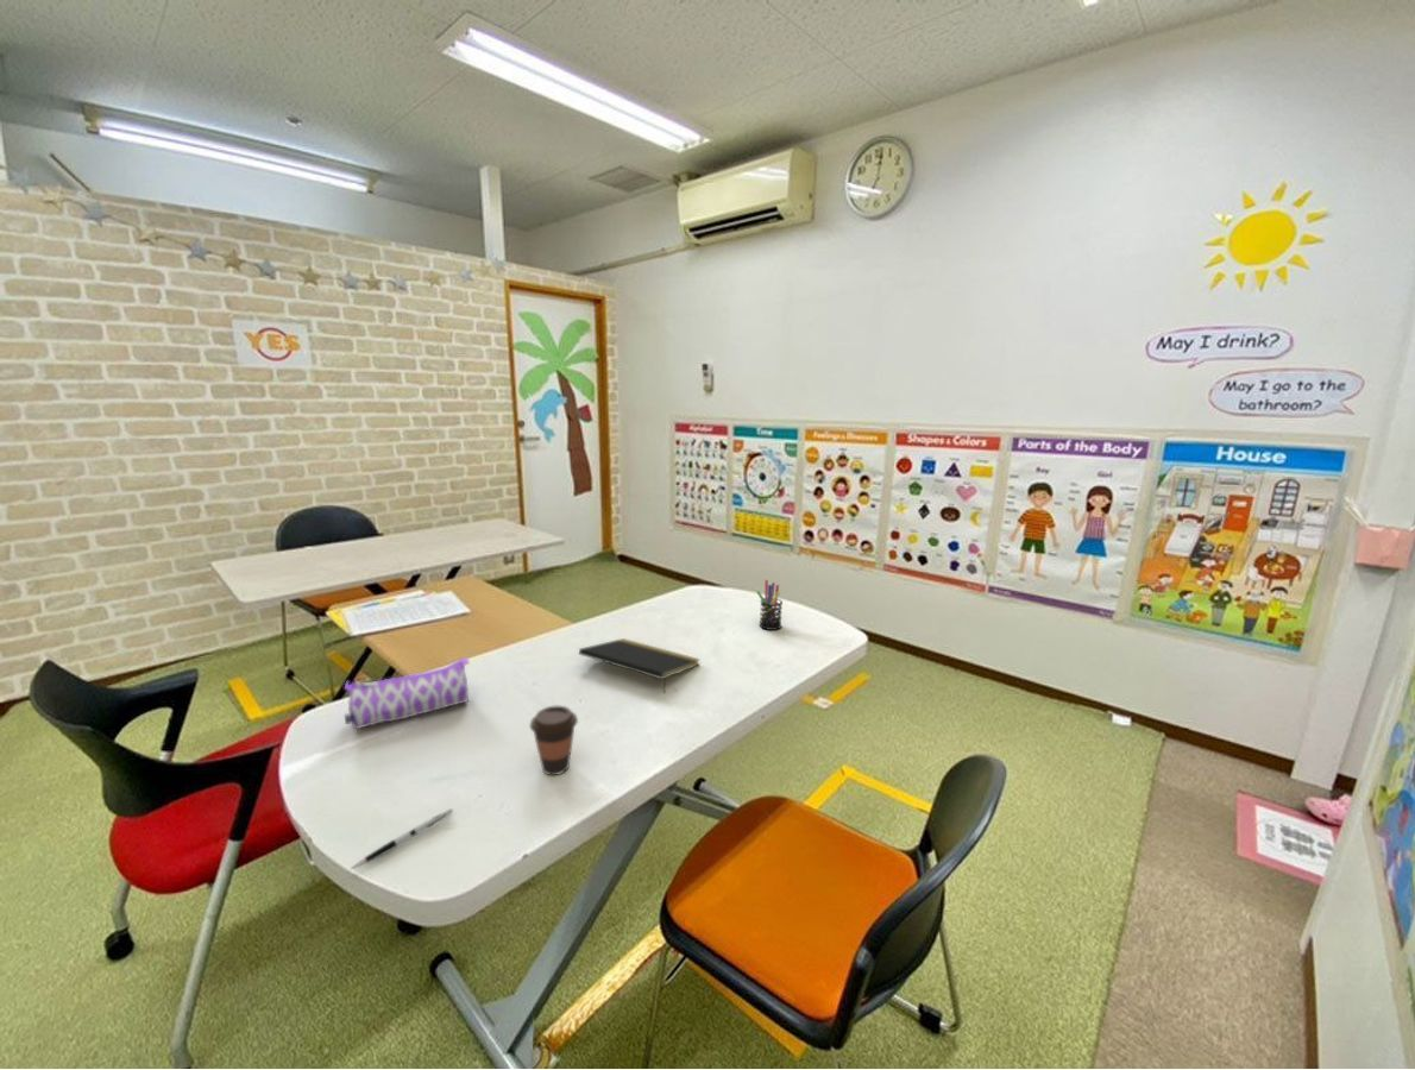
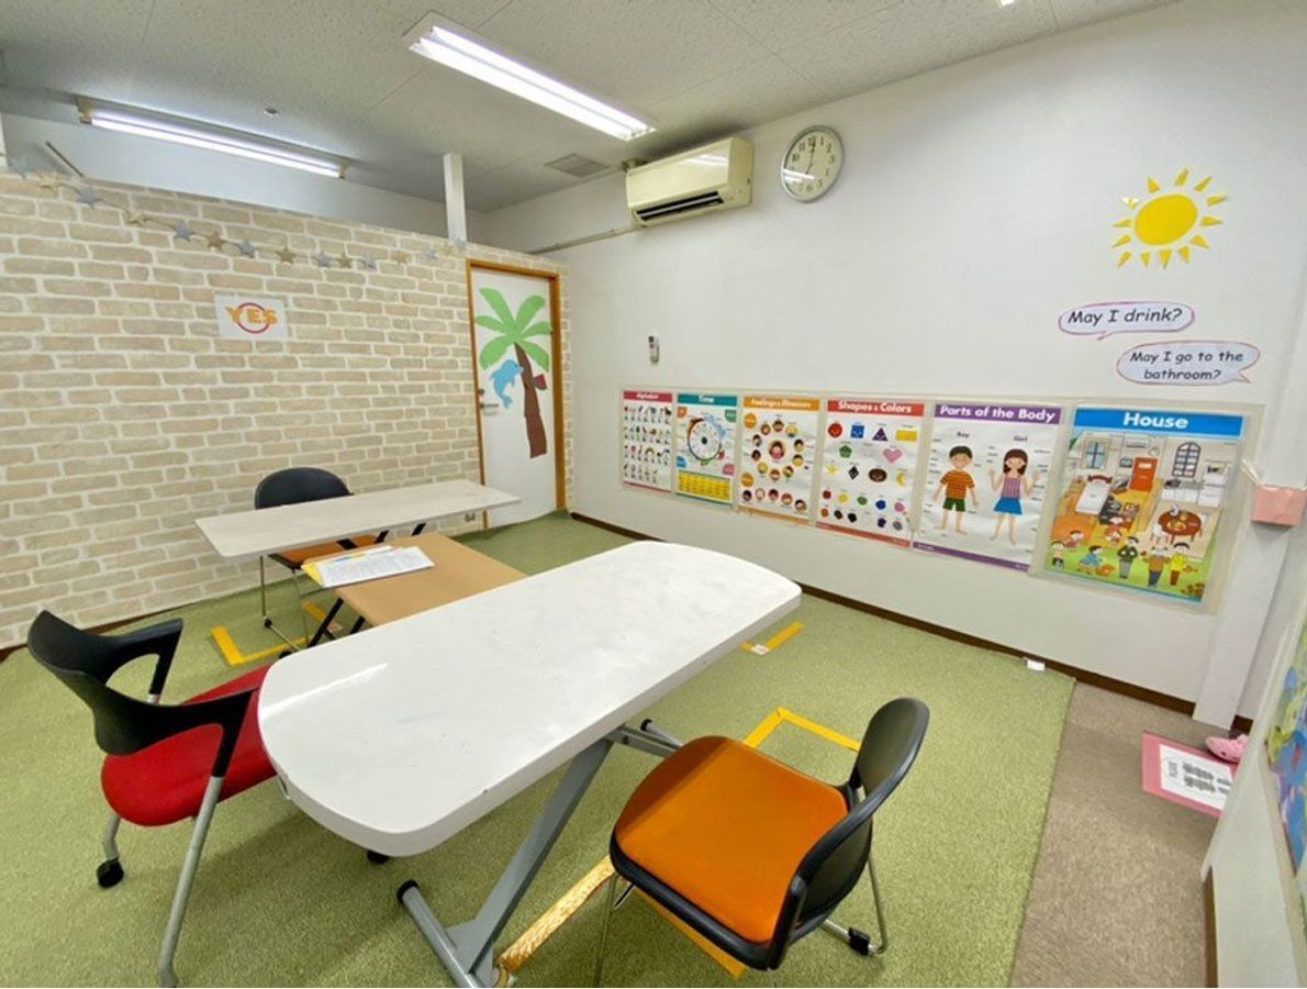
- pen [350,807,454,870]
- pen holder [755,579,784,631]
- pencil case [344,656,471,730]
- coffee cup [529,705,579,776]
- notepad [578,637,702,694]
